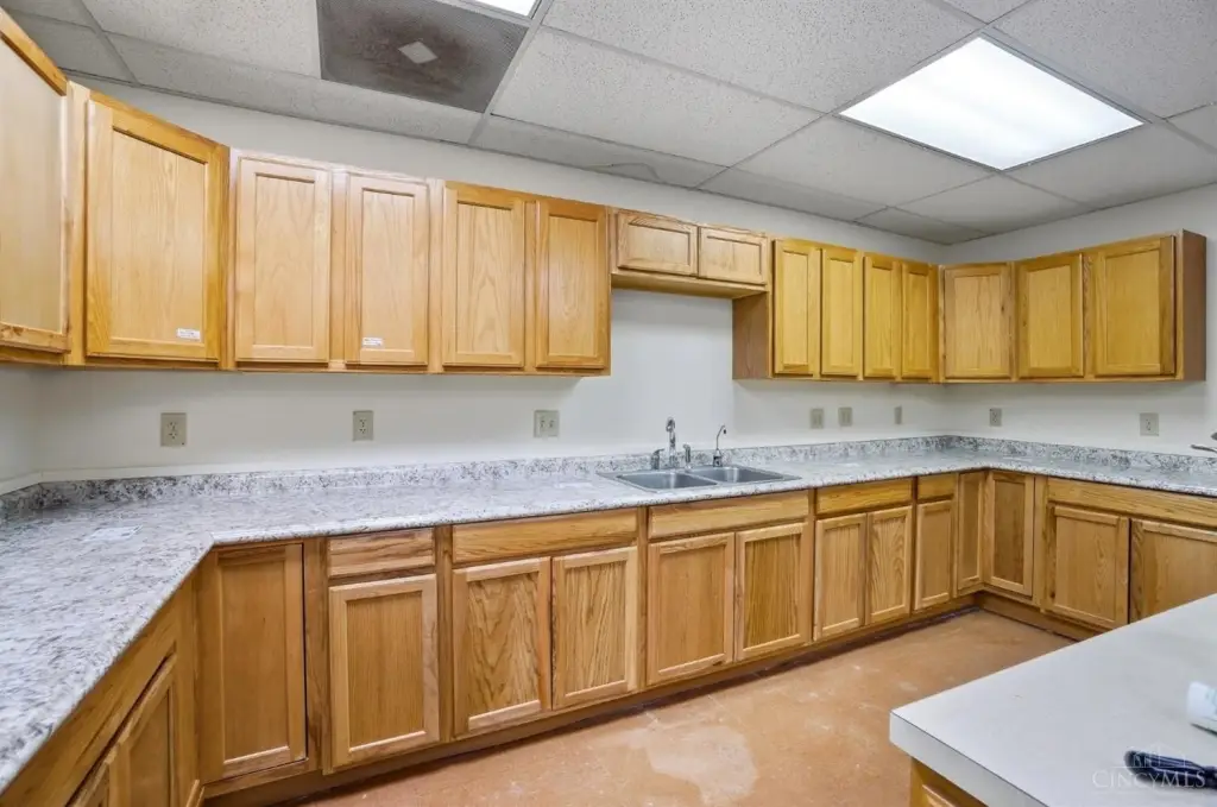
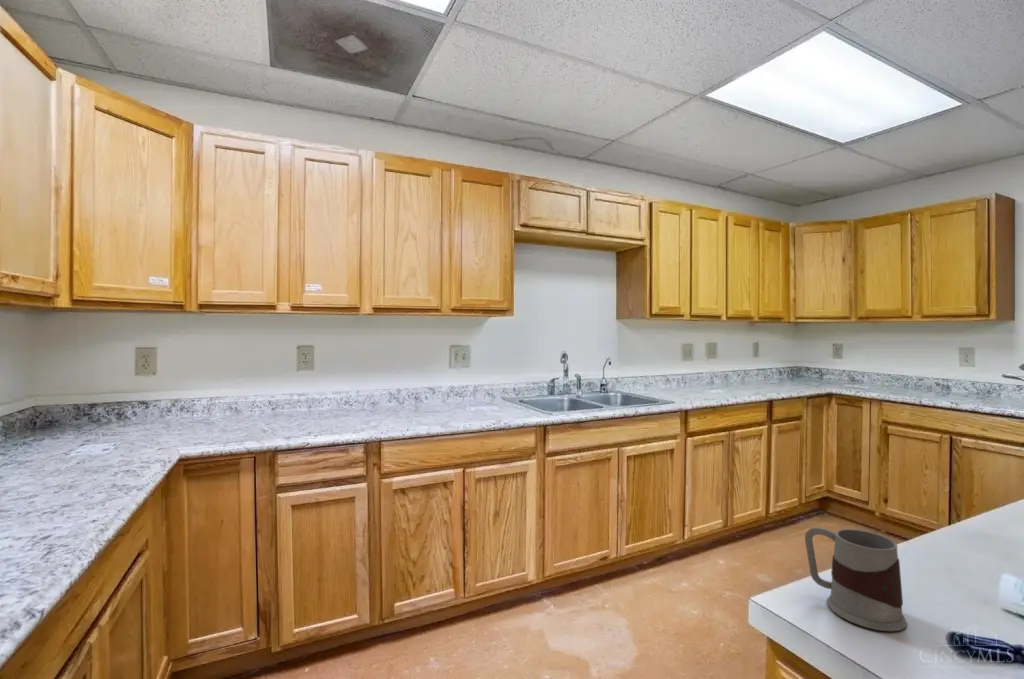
+ mug [804,526,908,632]
